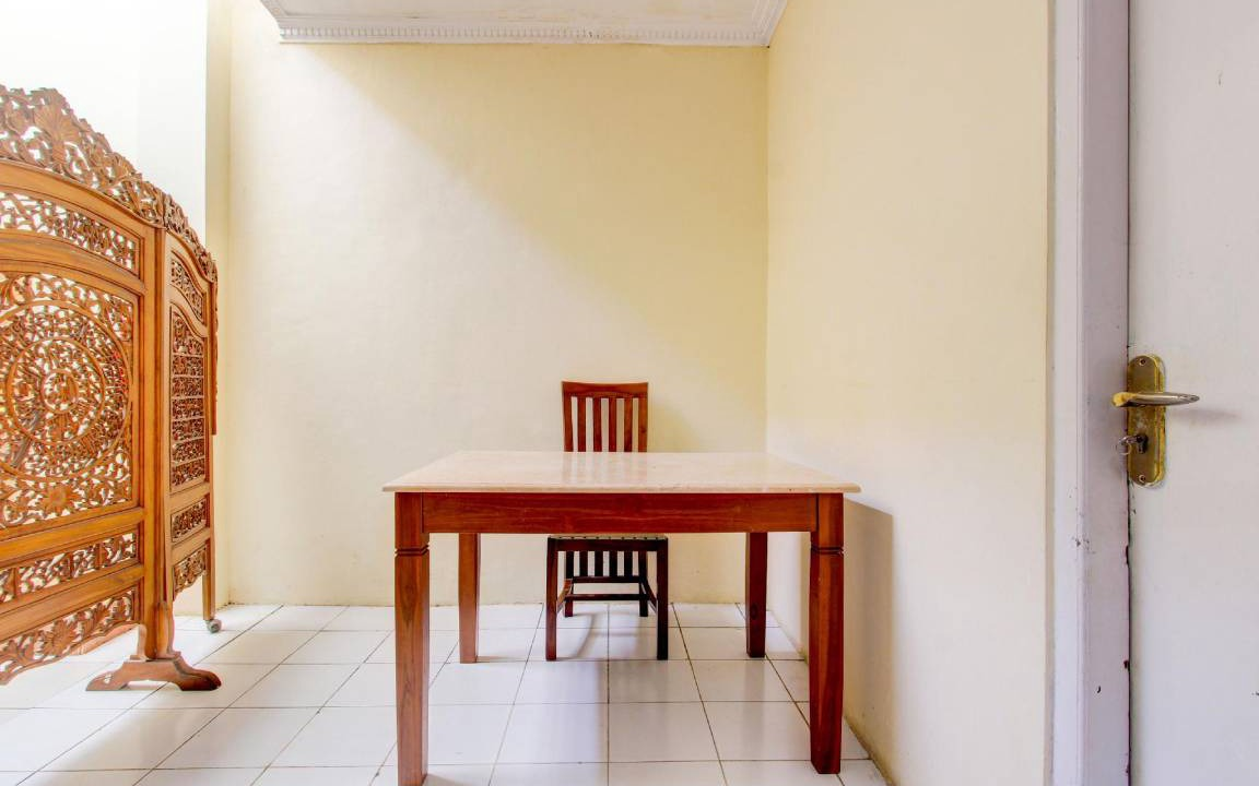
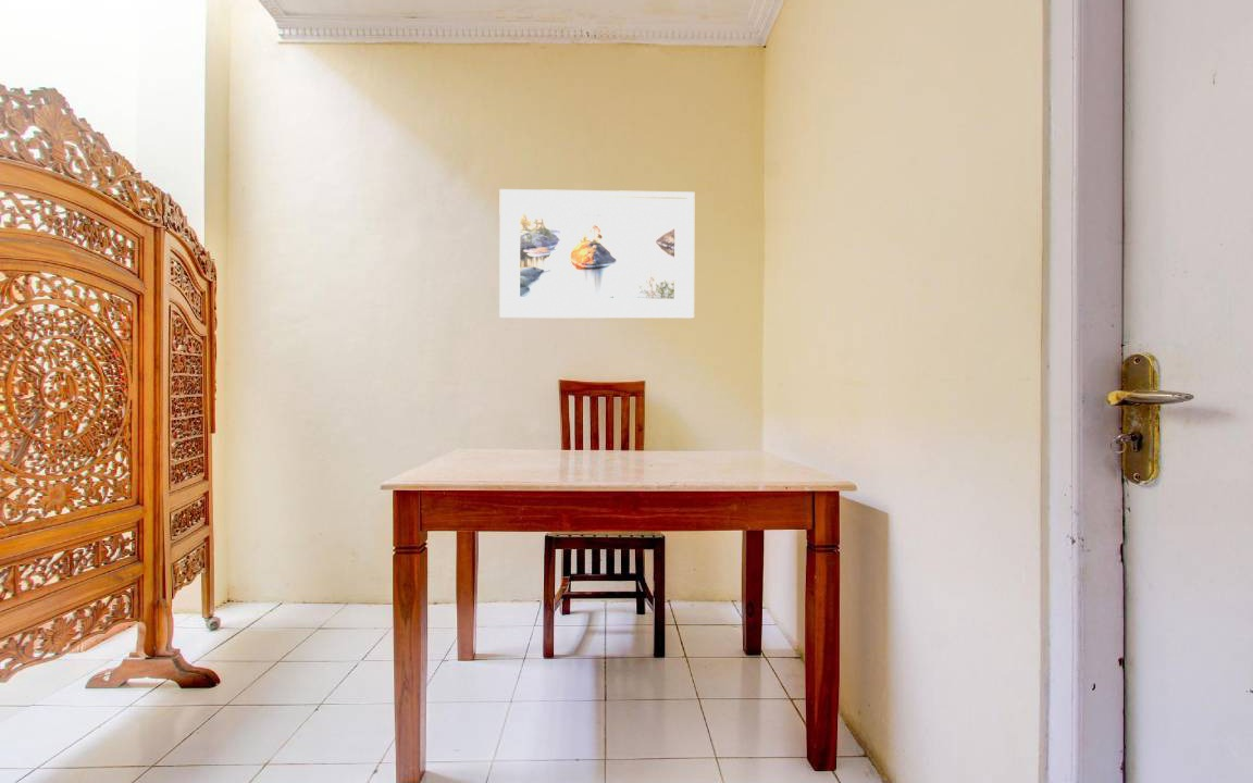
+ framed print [498,188,695,320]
